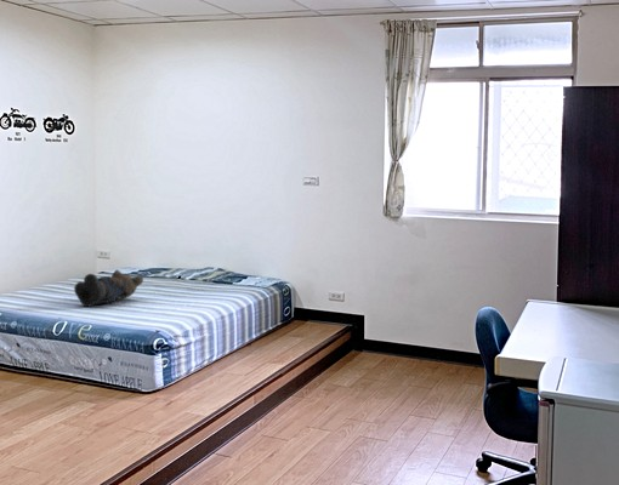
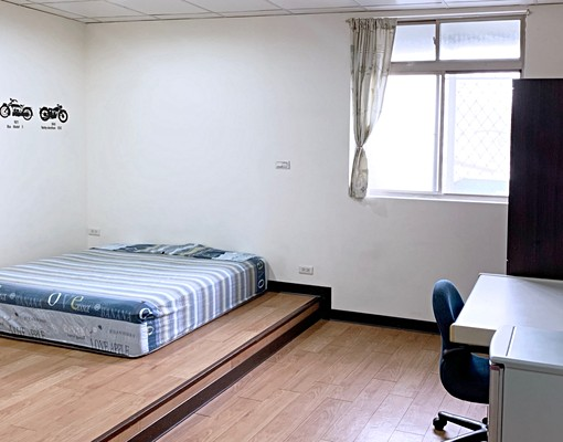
- teddy bear [73,269,144,308]
